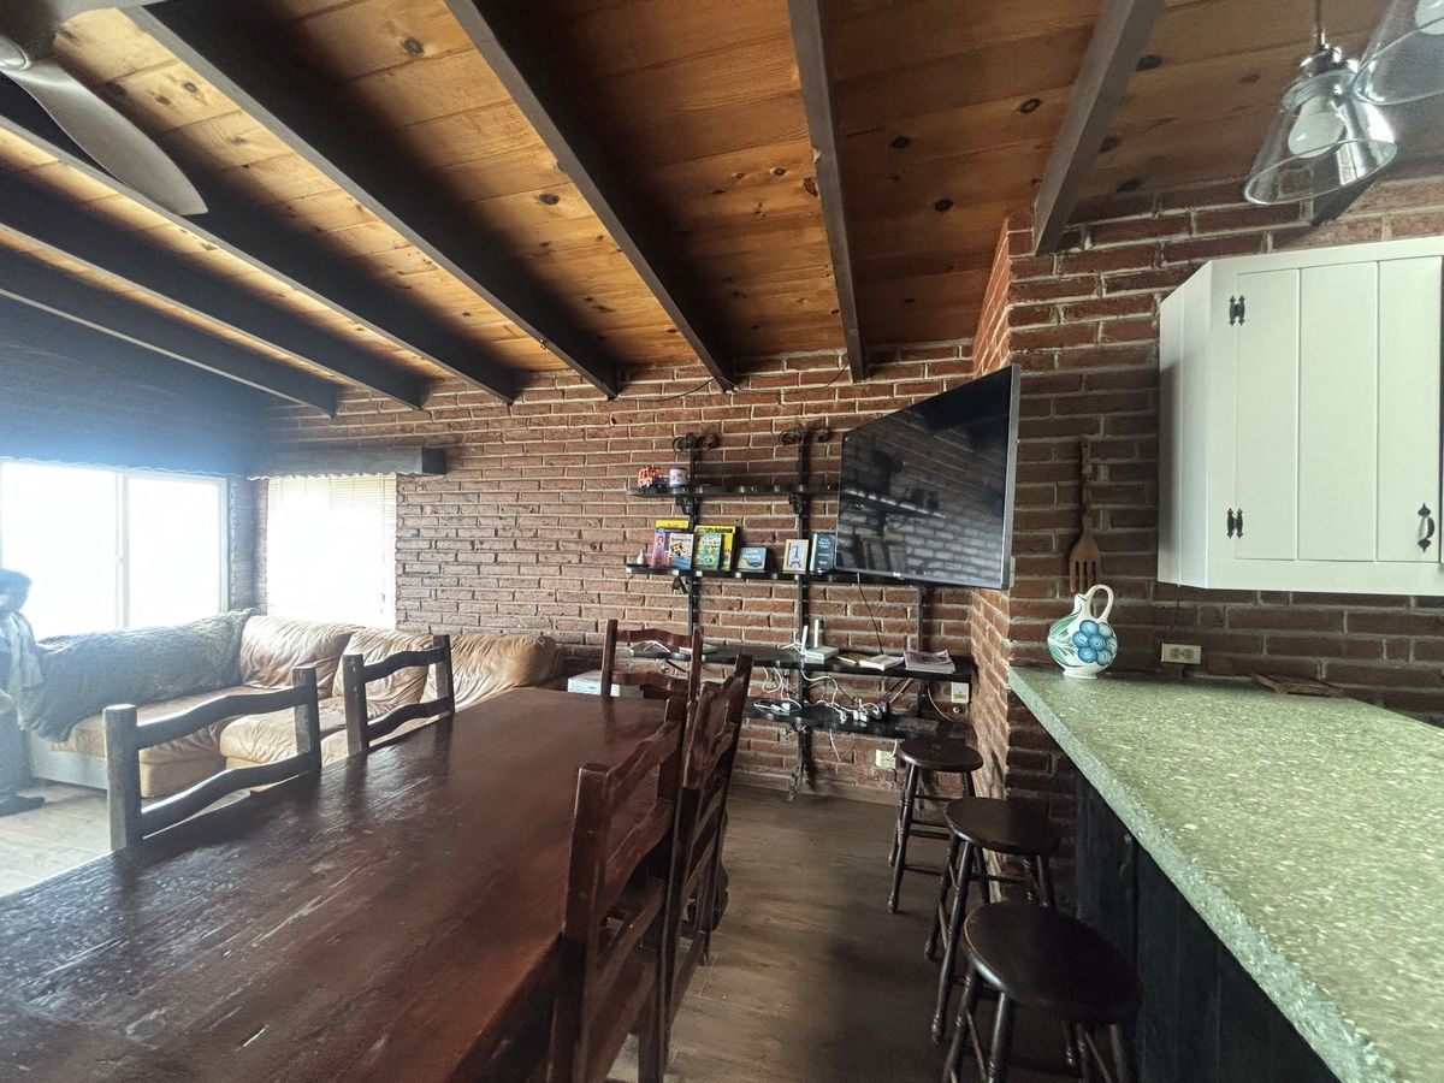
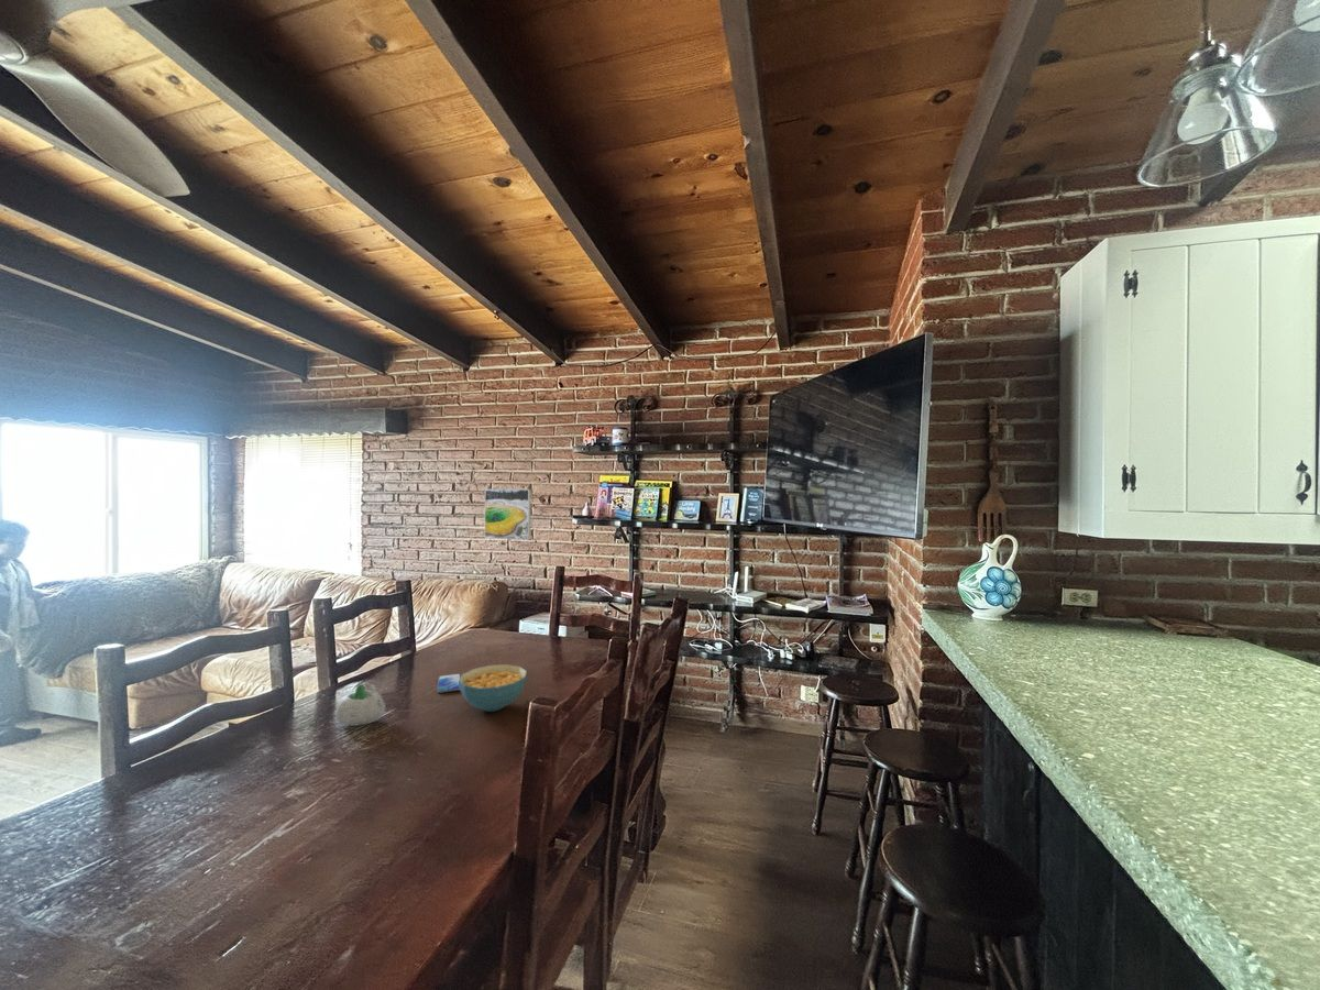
+ cereal bowl [459,663,528,713]
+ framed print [484,488,532,541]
+ succulent planter [334,682,386,727]
+ smartphone [437,673,462,694]
